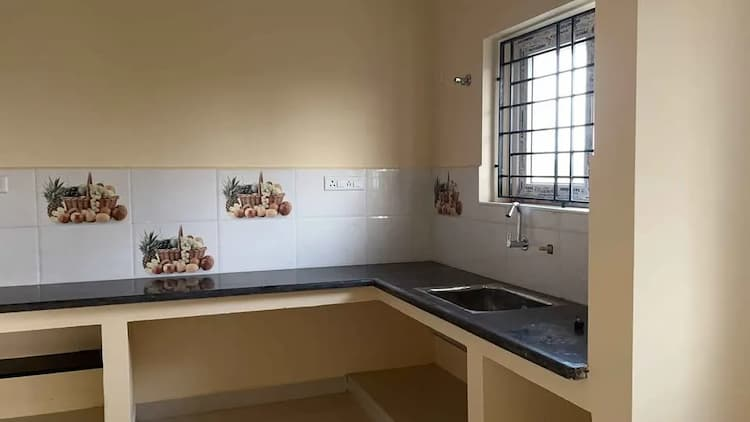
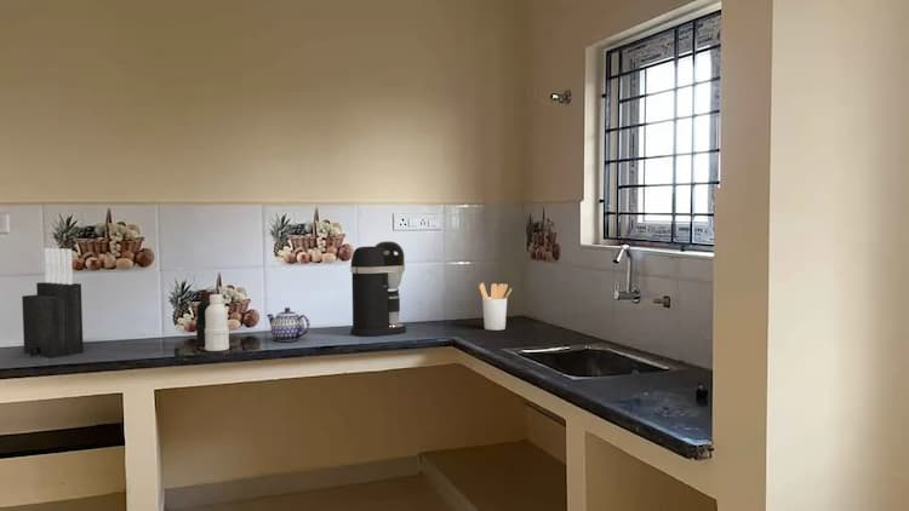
+ bottle [195,291,230,352]
+ knife block [21,247,85,360]
+ teapot [265,306,311,343]
+ utensil holder [479,282,513,332]
+ coffee maker [349,240,407,338]
